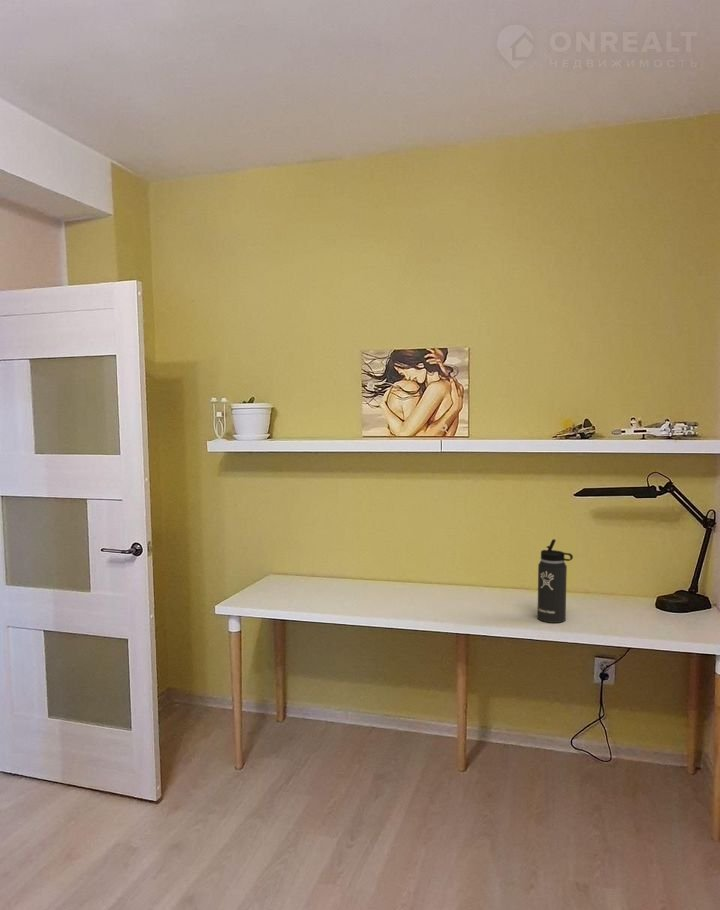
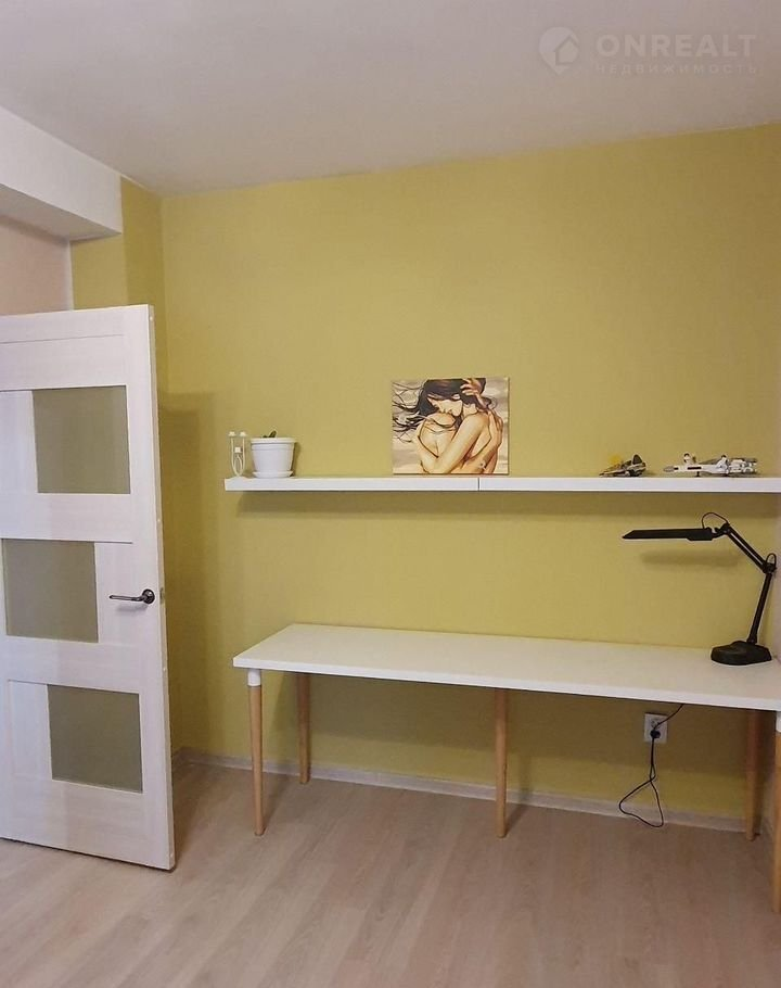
- thermos bottle [537,538,574,624]
